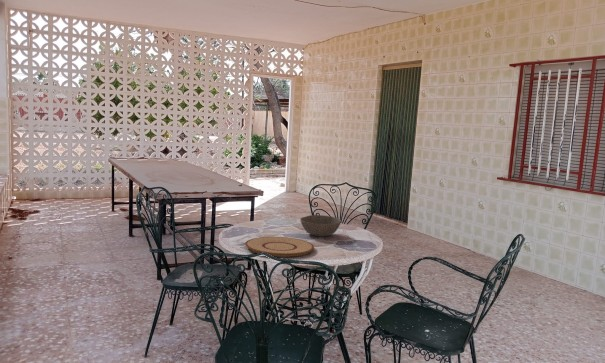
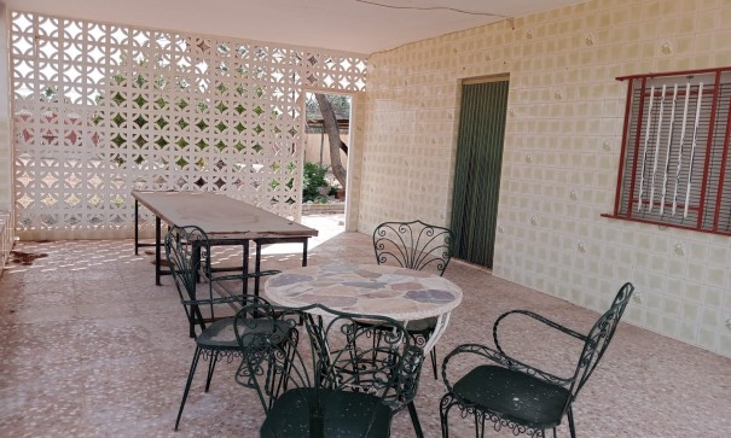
- plate [244,236,315,258]
- bowl [299,214,342,237]
